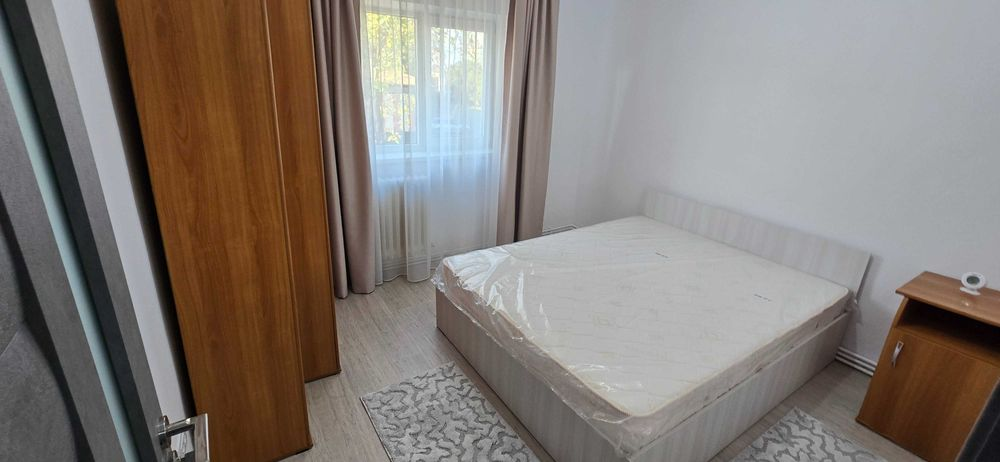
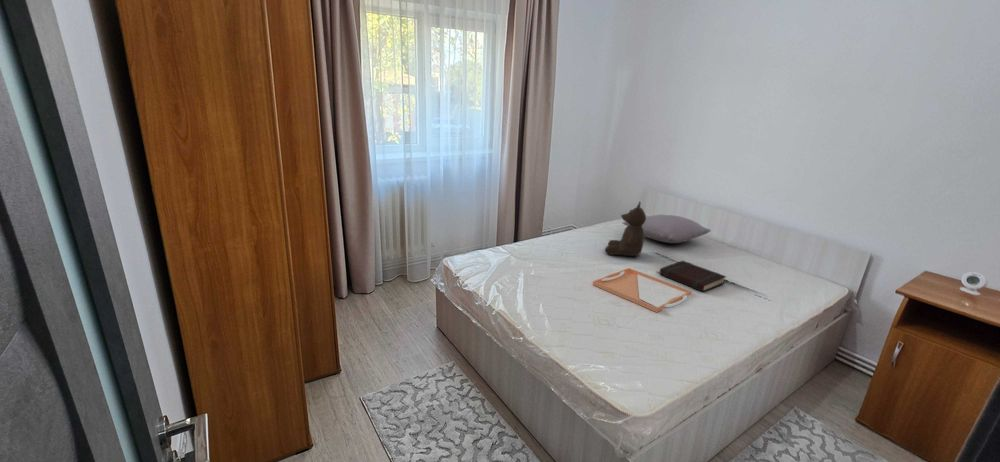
+ pillow [621,214,712,244]
+ teddy bear [604,201,647,257]
+ serving tray [592,267,693,313]
+ book [659,260,727,293]
